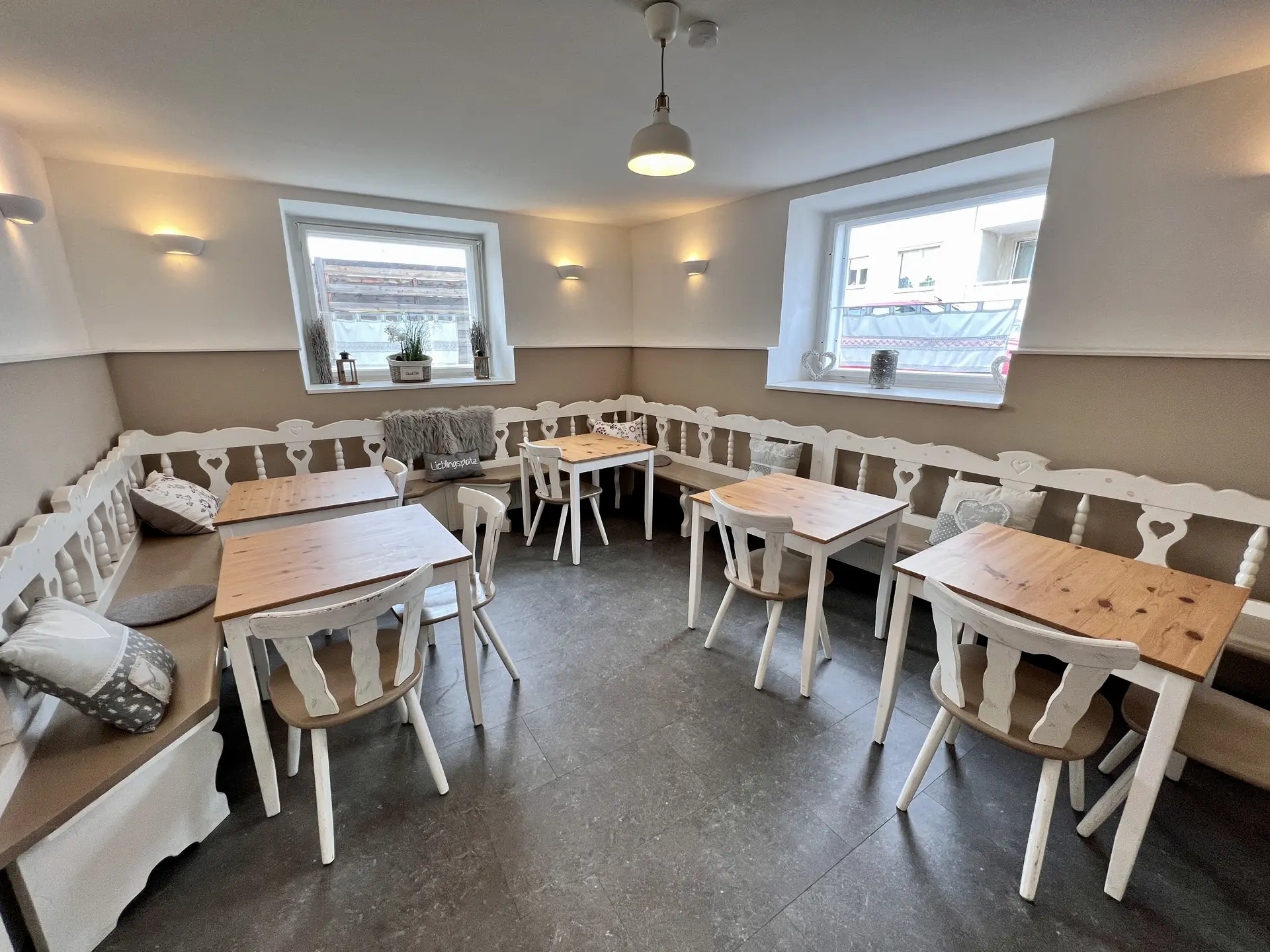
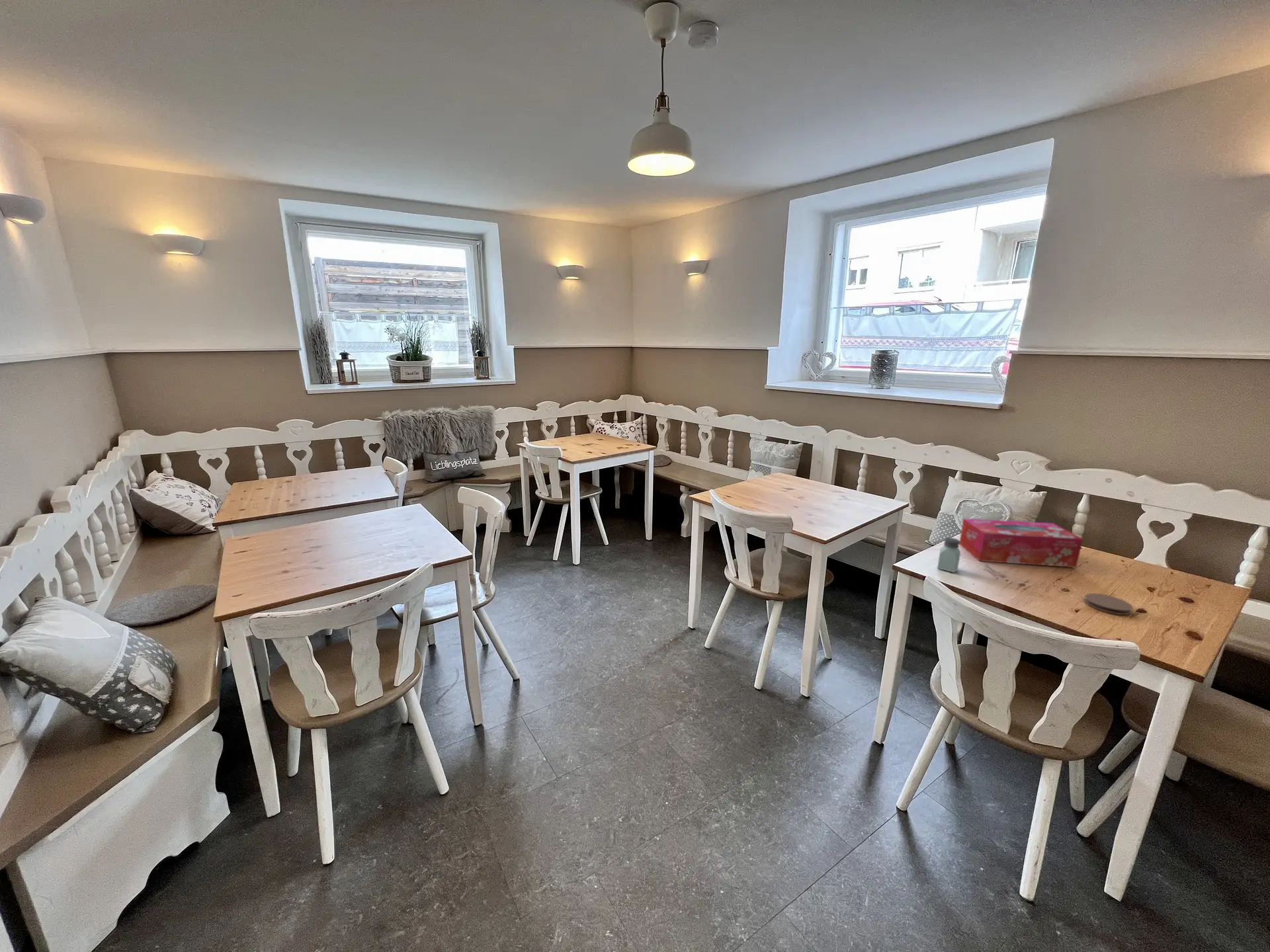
+ tissue box [959,518,1083,568]
+ saltshaker [937,537,961,573]
+ coaster [1083,592,1134,615]
